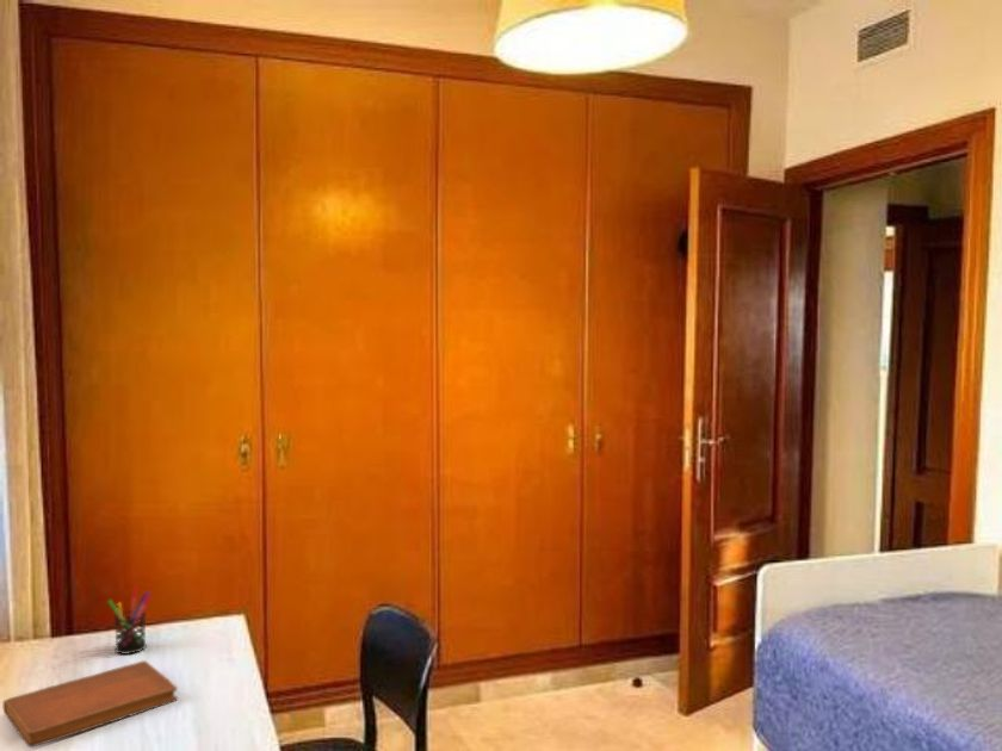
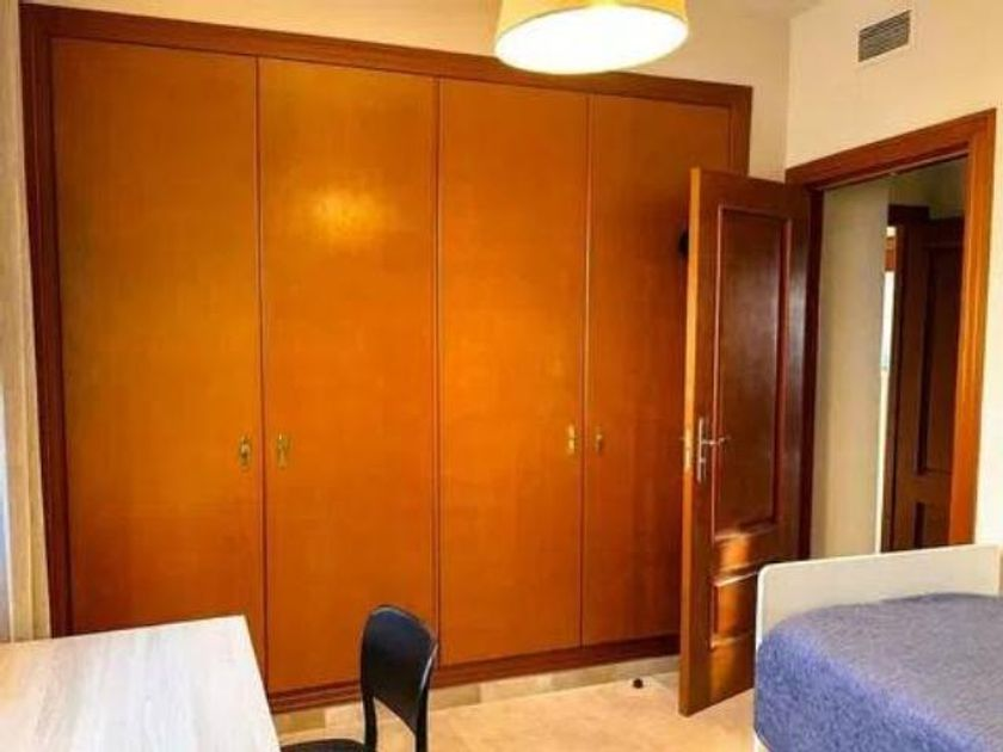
- notebook [2,659,179,749]
- pen holder [106,585,151,656]
